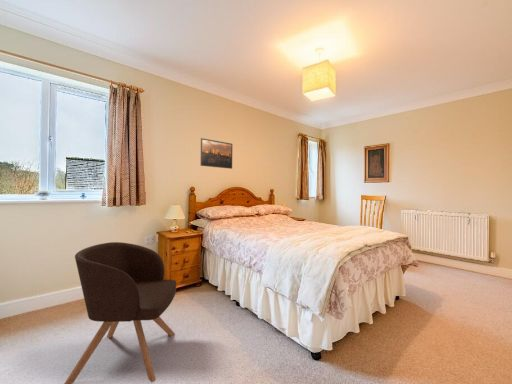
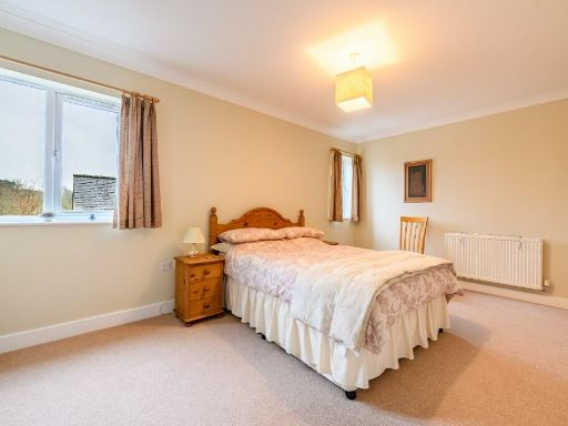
- armchair [63,241,177,384]
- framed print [199,137,233,170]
